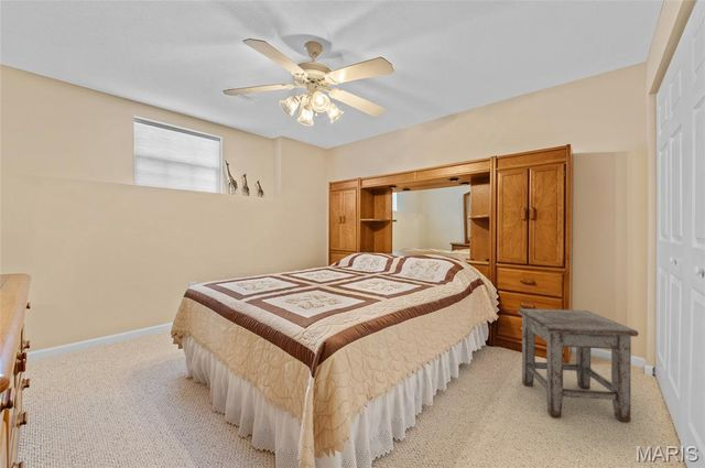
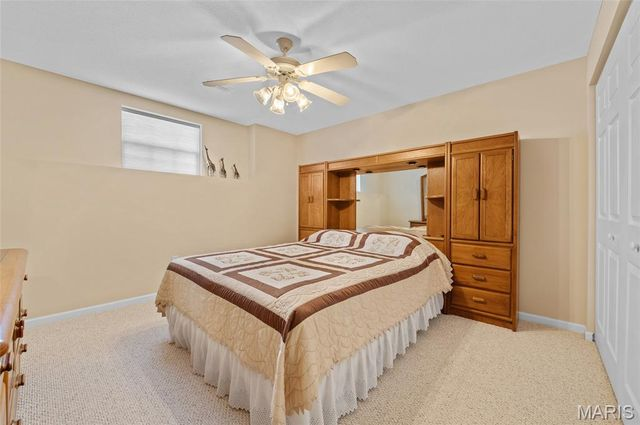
- stool [517,307,640,423]
